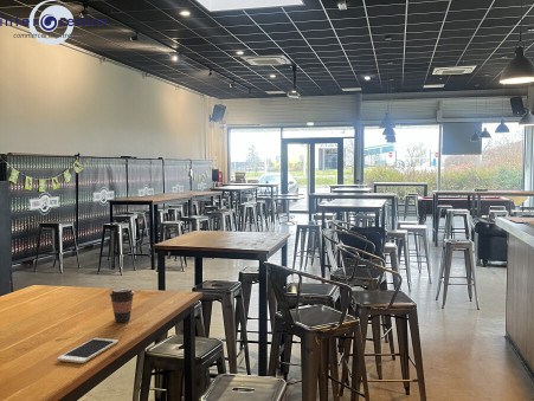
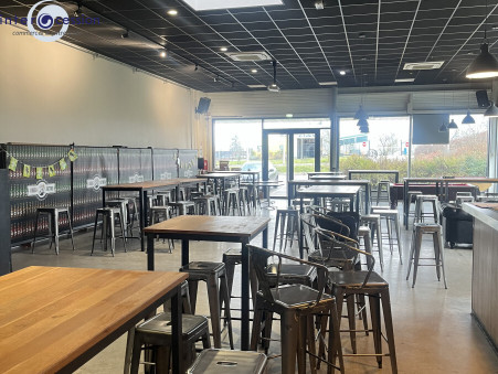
- coffee cup [108,286,136,324]
- cell phone [56,337,120,364]
